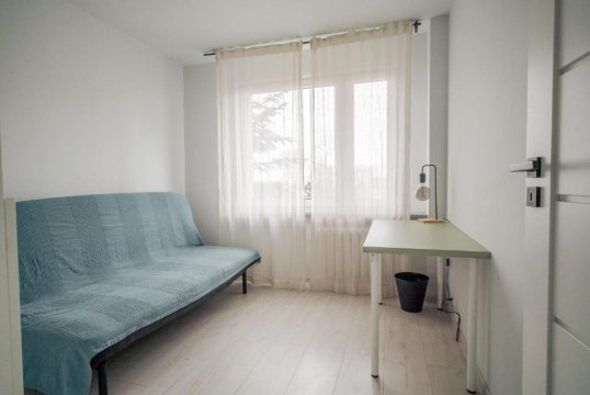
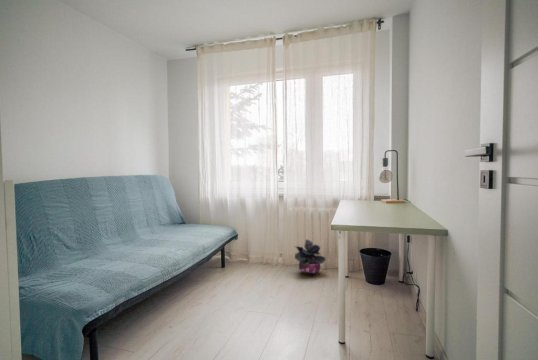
+ potted plant [294,238,326,277]
